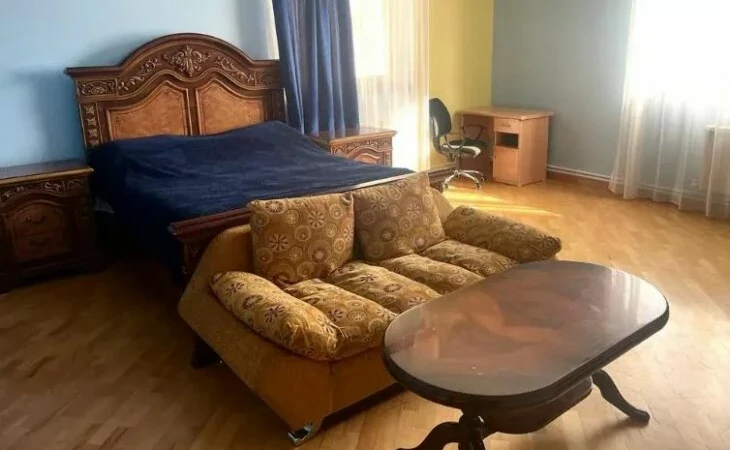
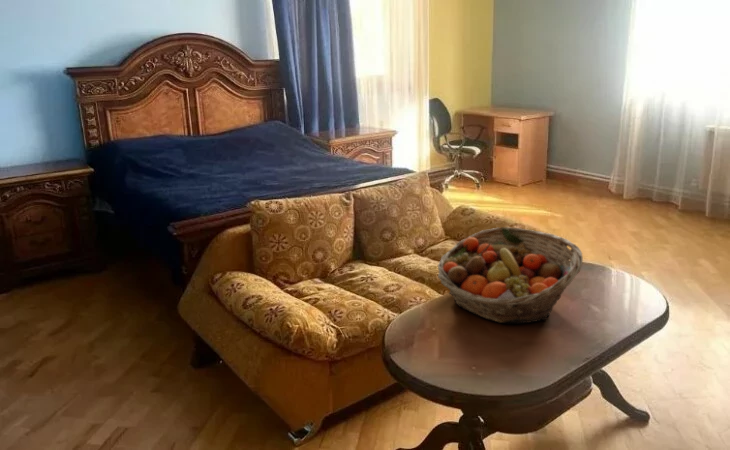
+ fruit basket [437,226,584,324]
